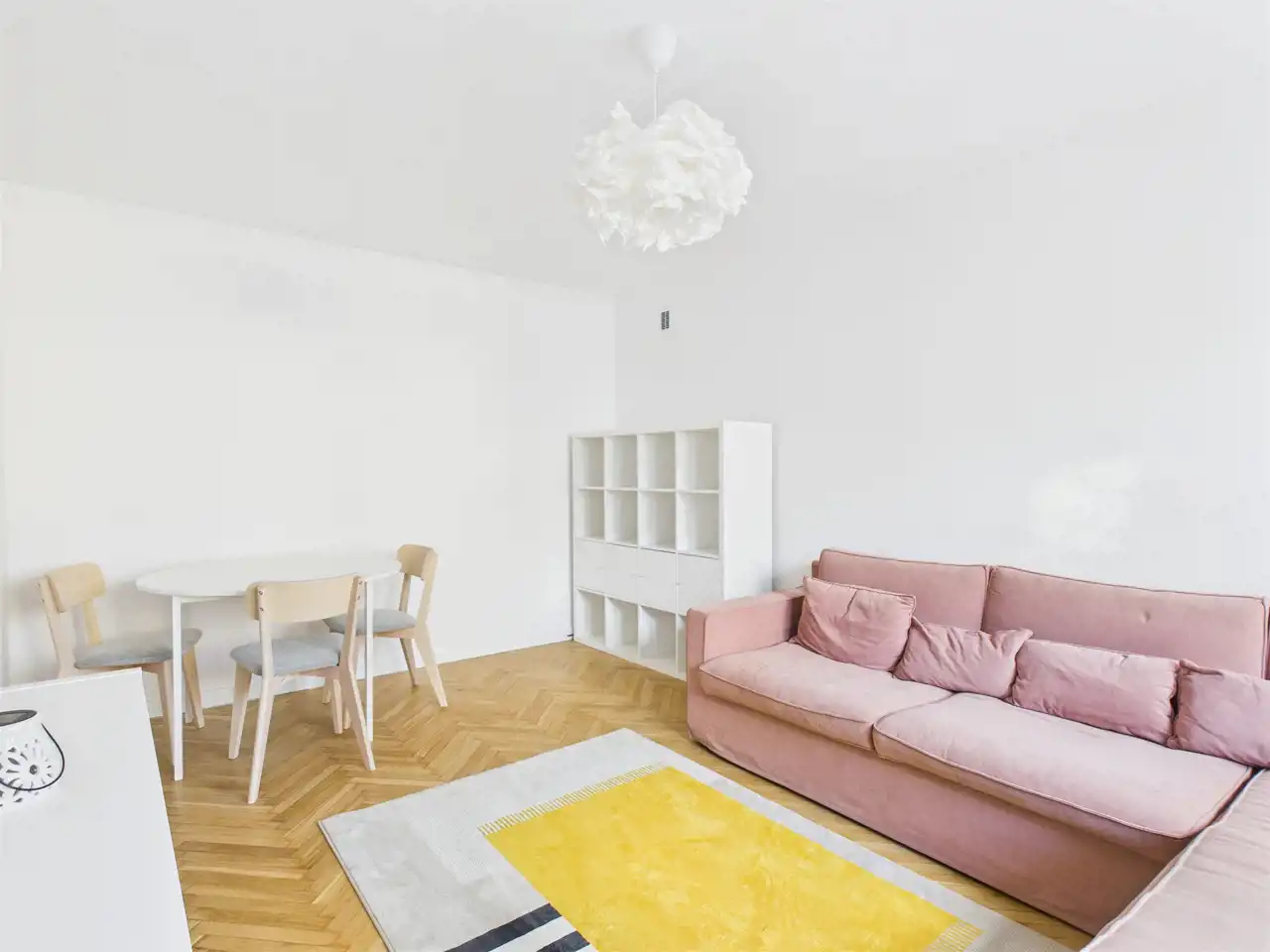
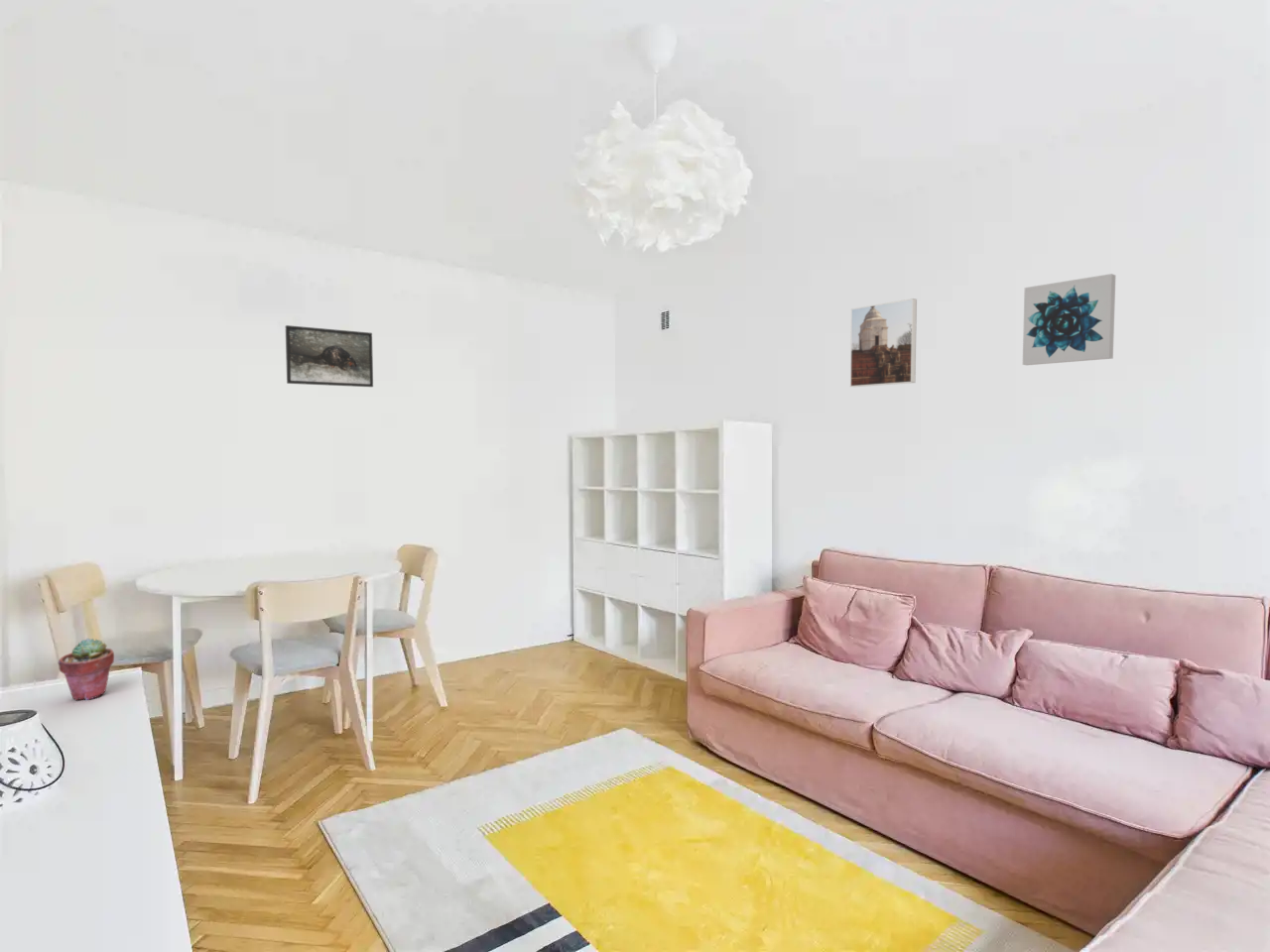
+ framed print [849,297,918,388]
+ potted succulent [58,638,115,701]
+ wall art [1022,273,1116,366]
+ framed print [285,324,374,388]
